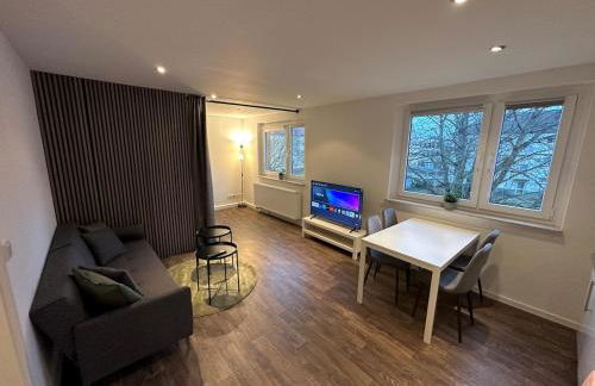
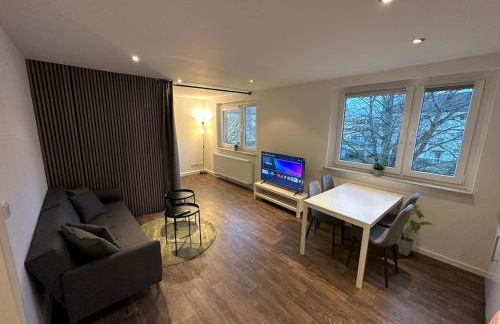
+ house plant [397,204,435,257]
